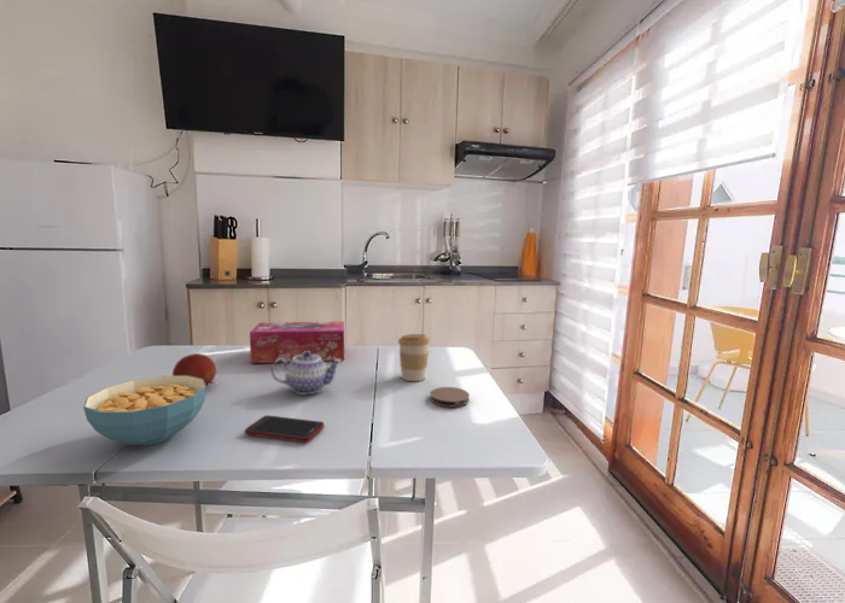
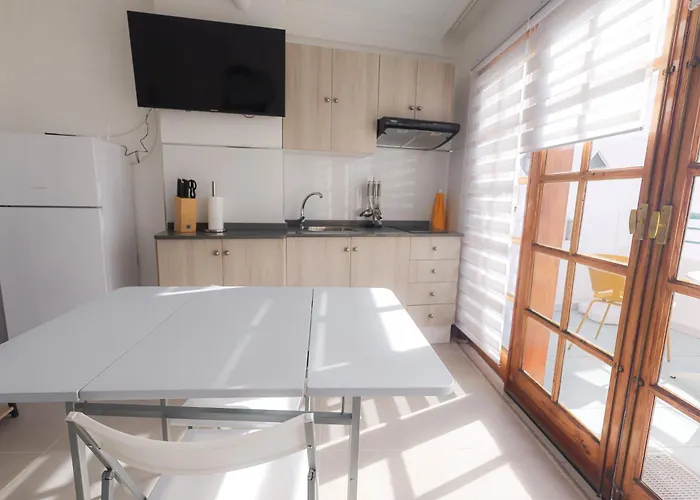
- cereal bowl [82,375,208,446]
- coaster [429,386,471,408]
- cell phone [244,415,325,444]
- teapot [270,351,343,396]
- tissue box [249,321,345,364]
- coffee cup [397,333,431,382]
- fruit [171,352,217,386]
